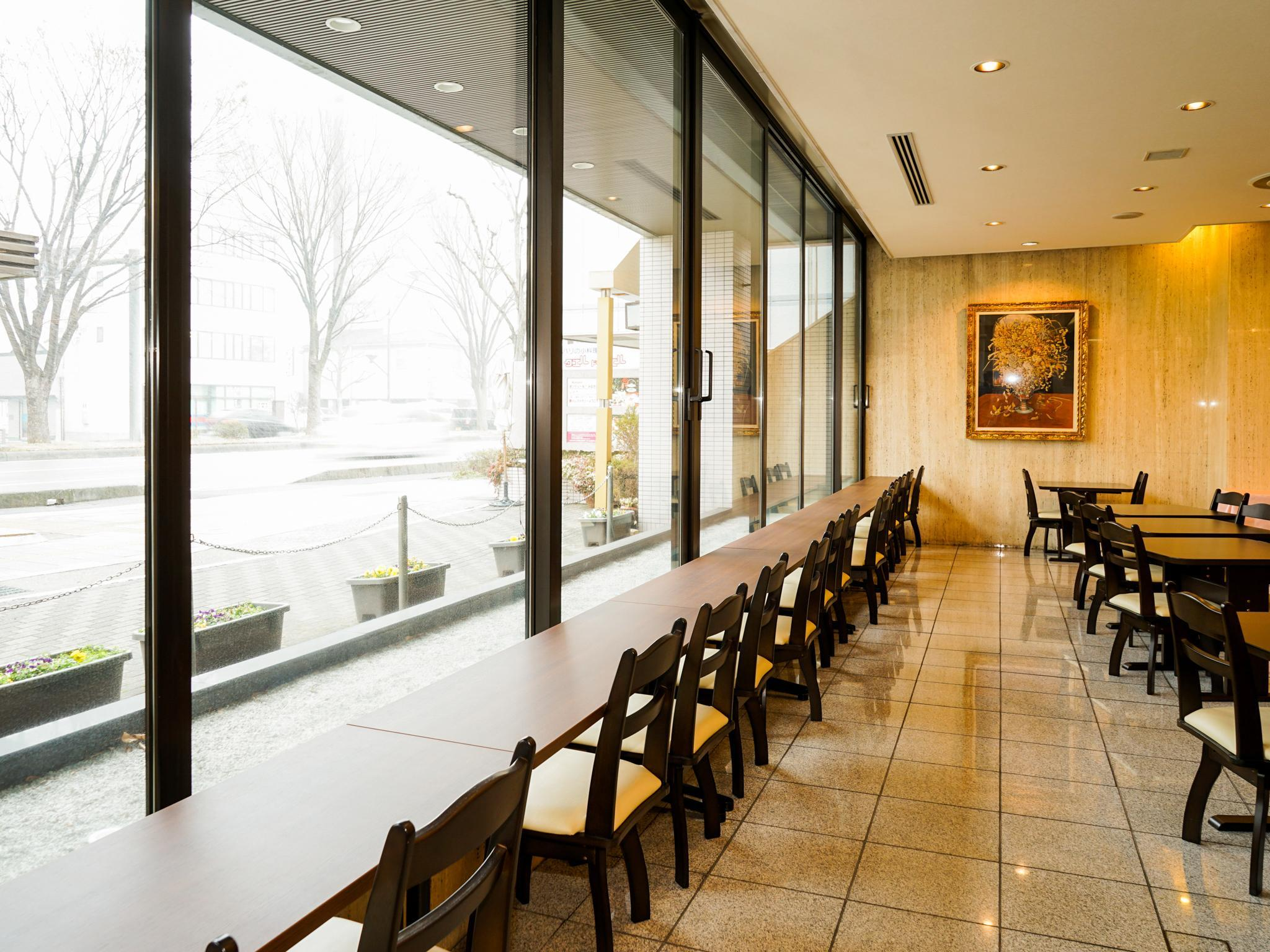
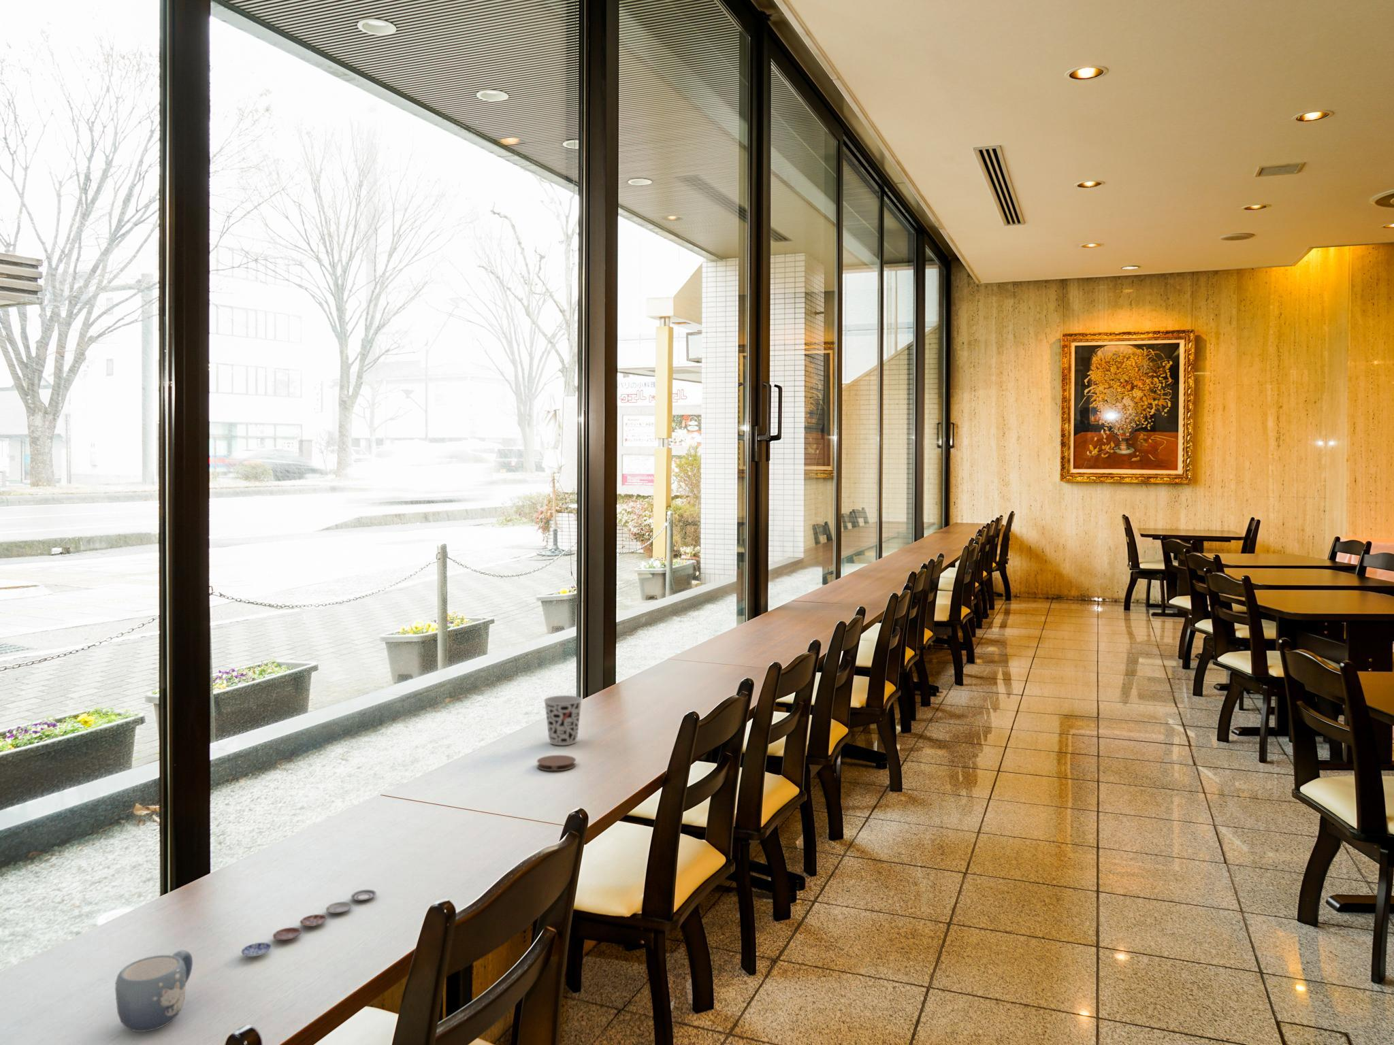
+ mug [114,950,193,1033]
+ coaster [537,754,576,772]
+ cup [543,695,583,745]
+ plate [241,889,378,957]
